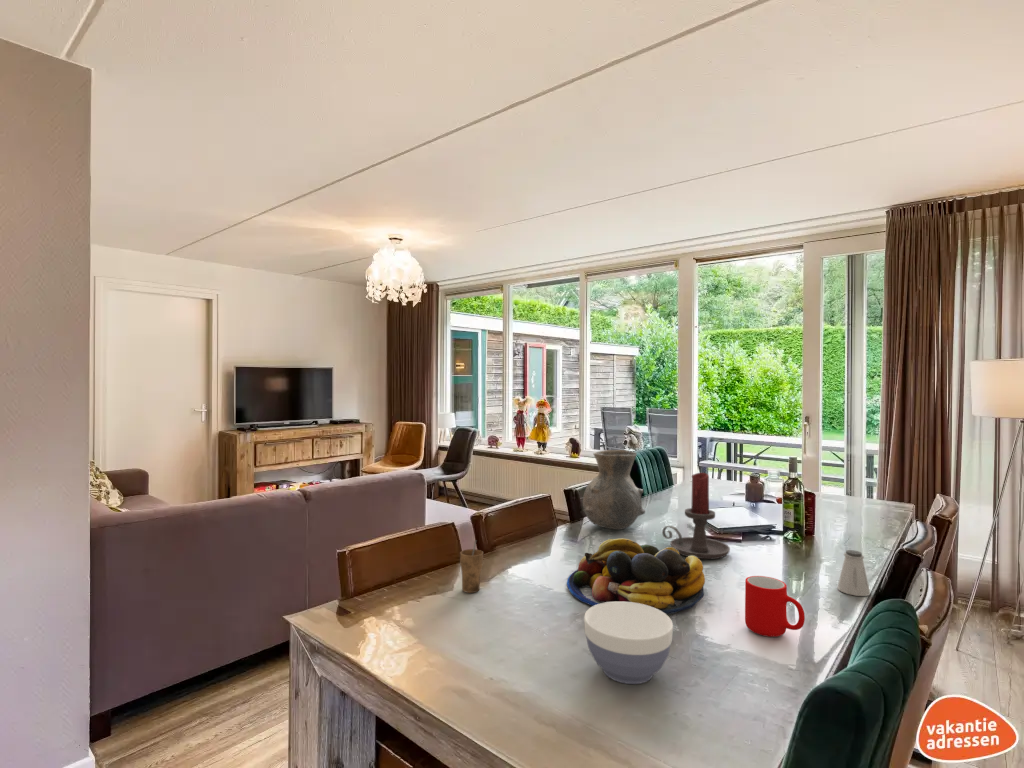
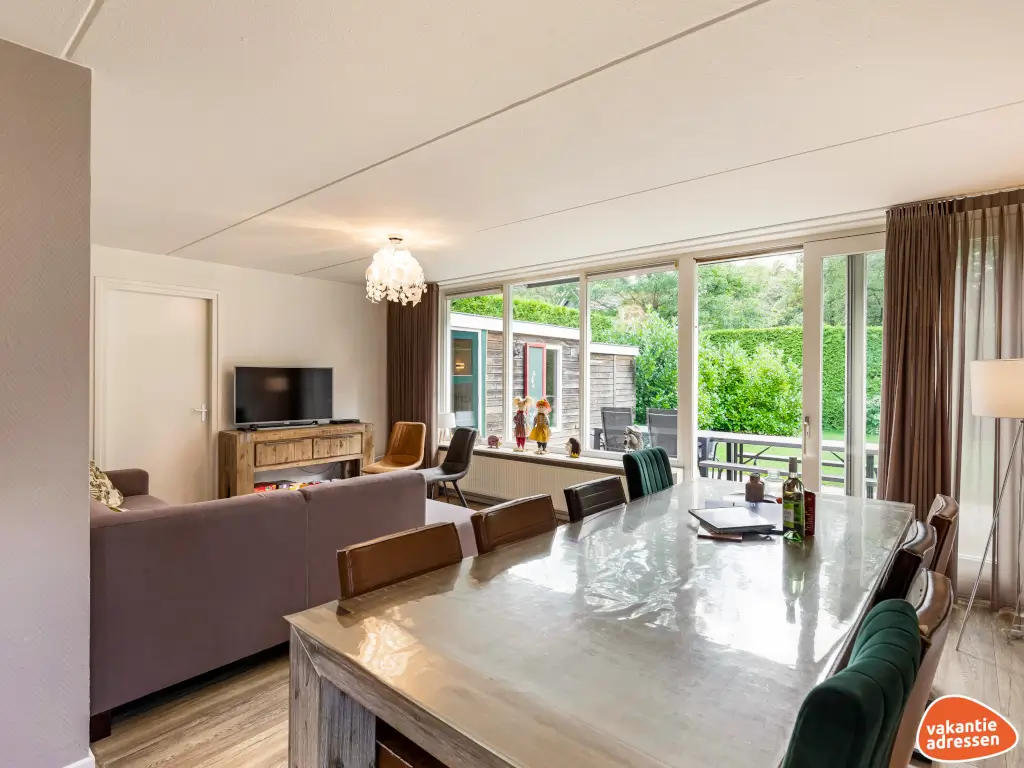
- fruit bowl [566,537,706,615]
- bowl [583,602,674,685]
- saltshaker [836,549,871,597]
- candle holder [661,472,731,560]
- vase [582,449,646,531]
- cup [744,575,806,638]
- cup [459,539,484,594]
